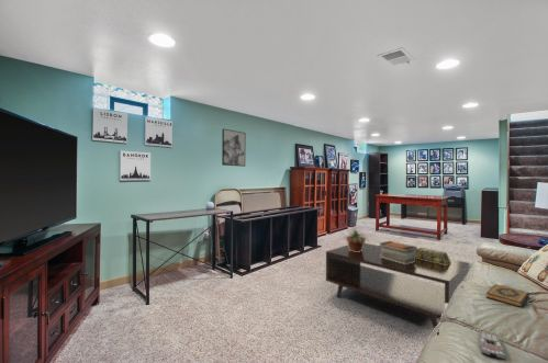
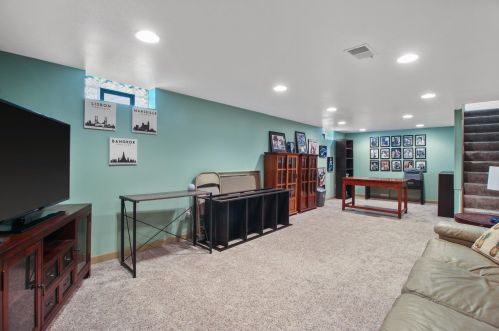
- coffee table [325,242,471,337]
- potted plant [340,226,372,252]
- hardback book [485,283,530,308]
- decorative box [415,247,451,265]
- wall art [221,127,247,168]
- remote control [478,330,507,361]
- book stack [379,240,418,264]
